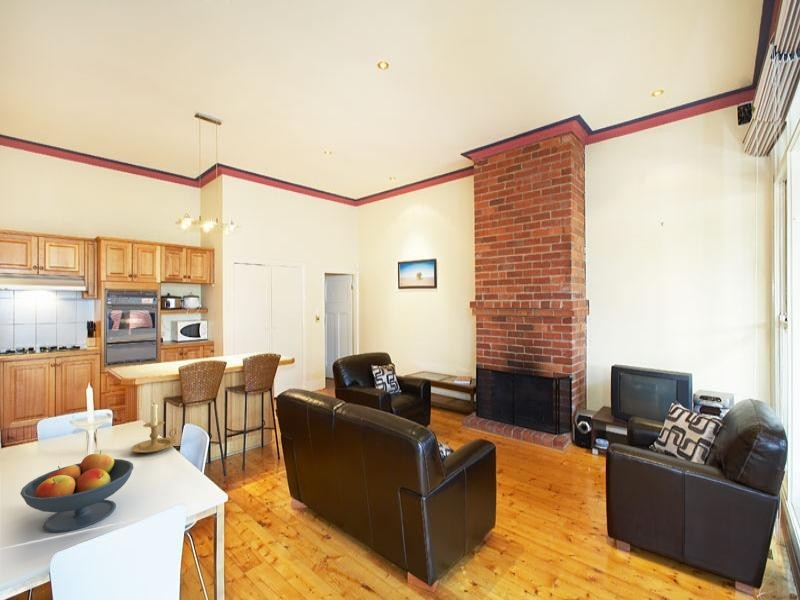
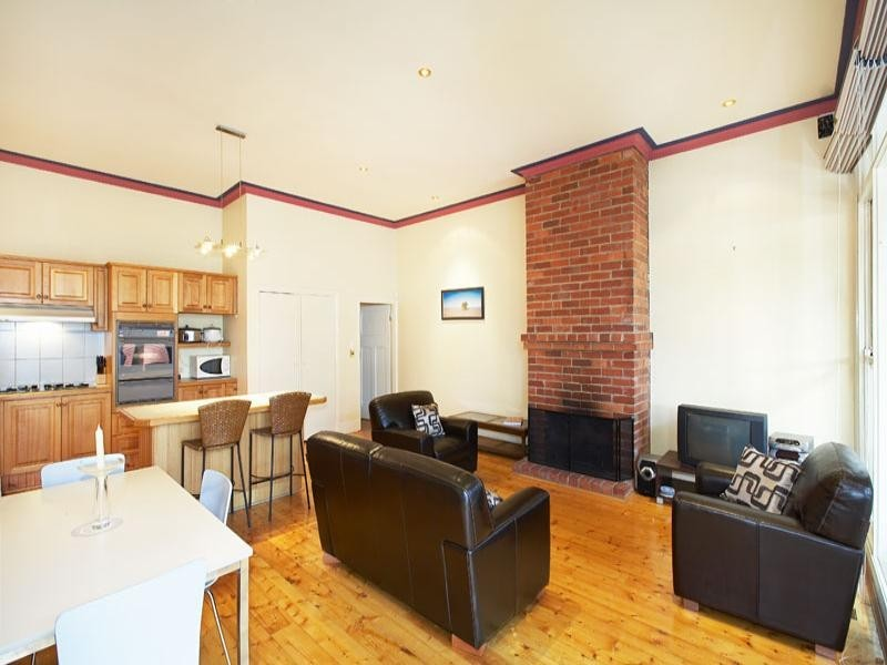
- candle holder [130,403,178,454]
- fruit bowl [19,449,135,534]
